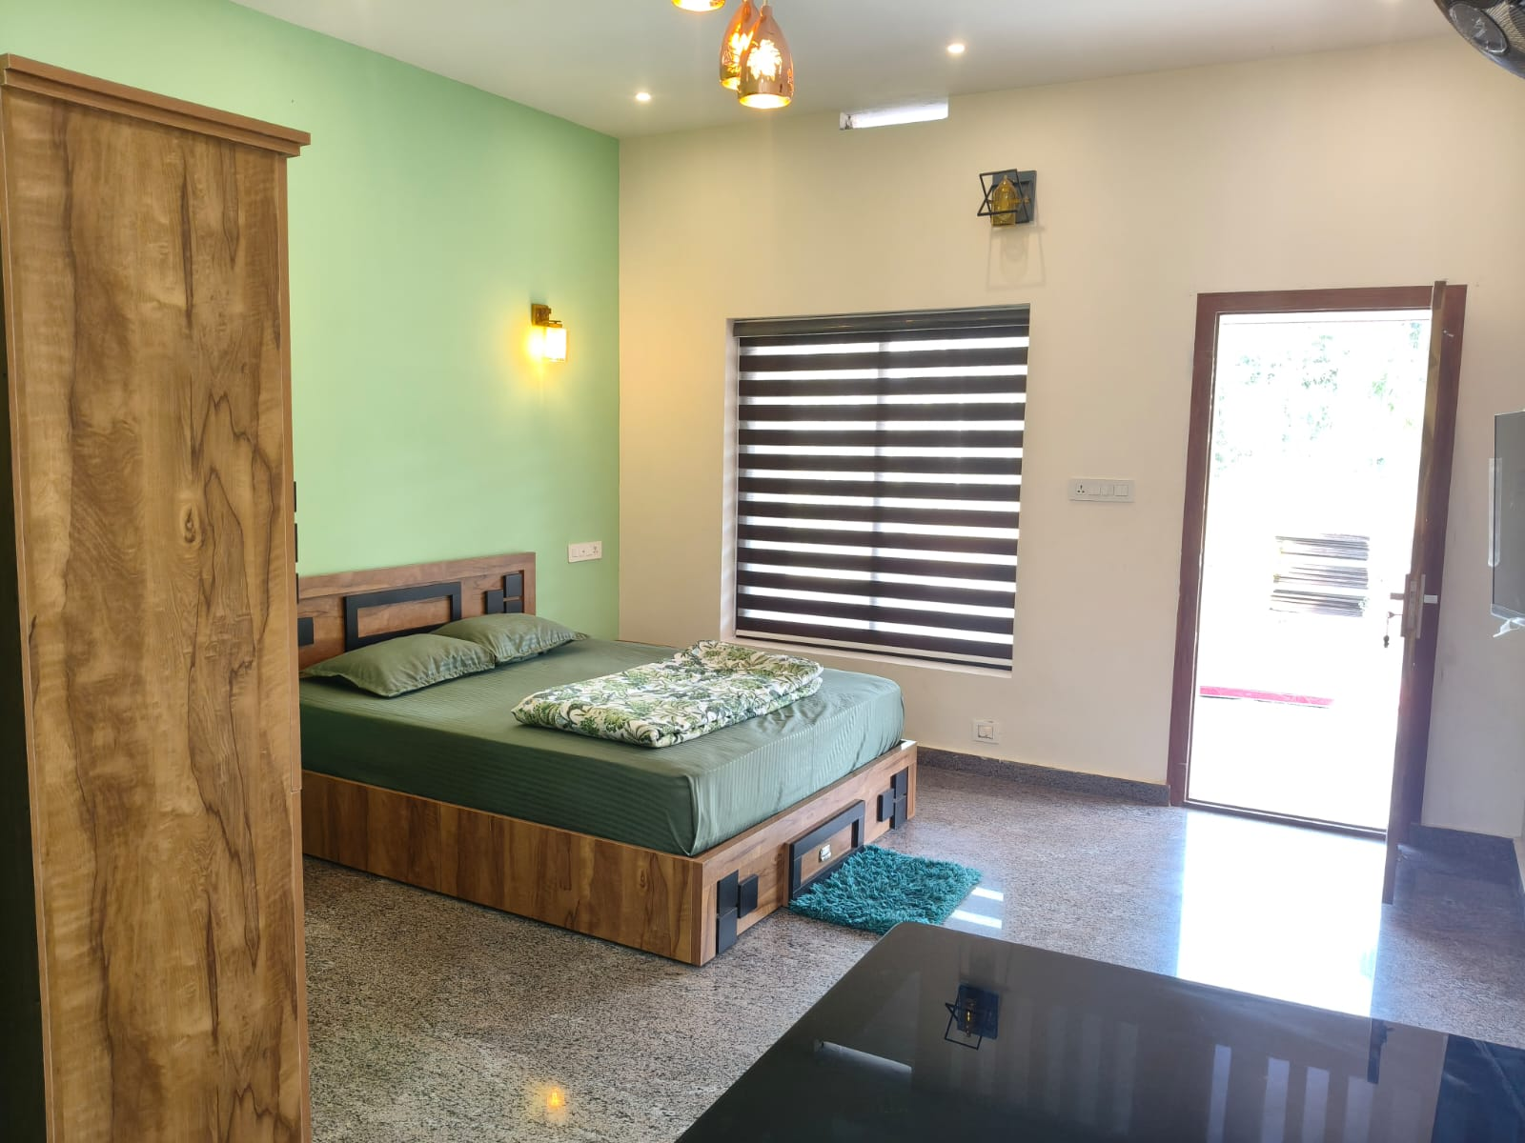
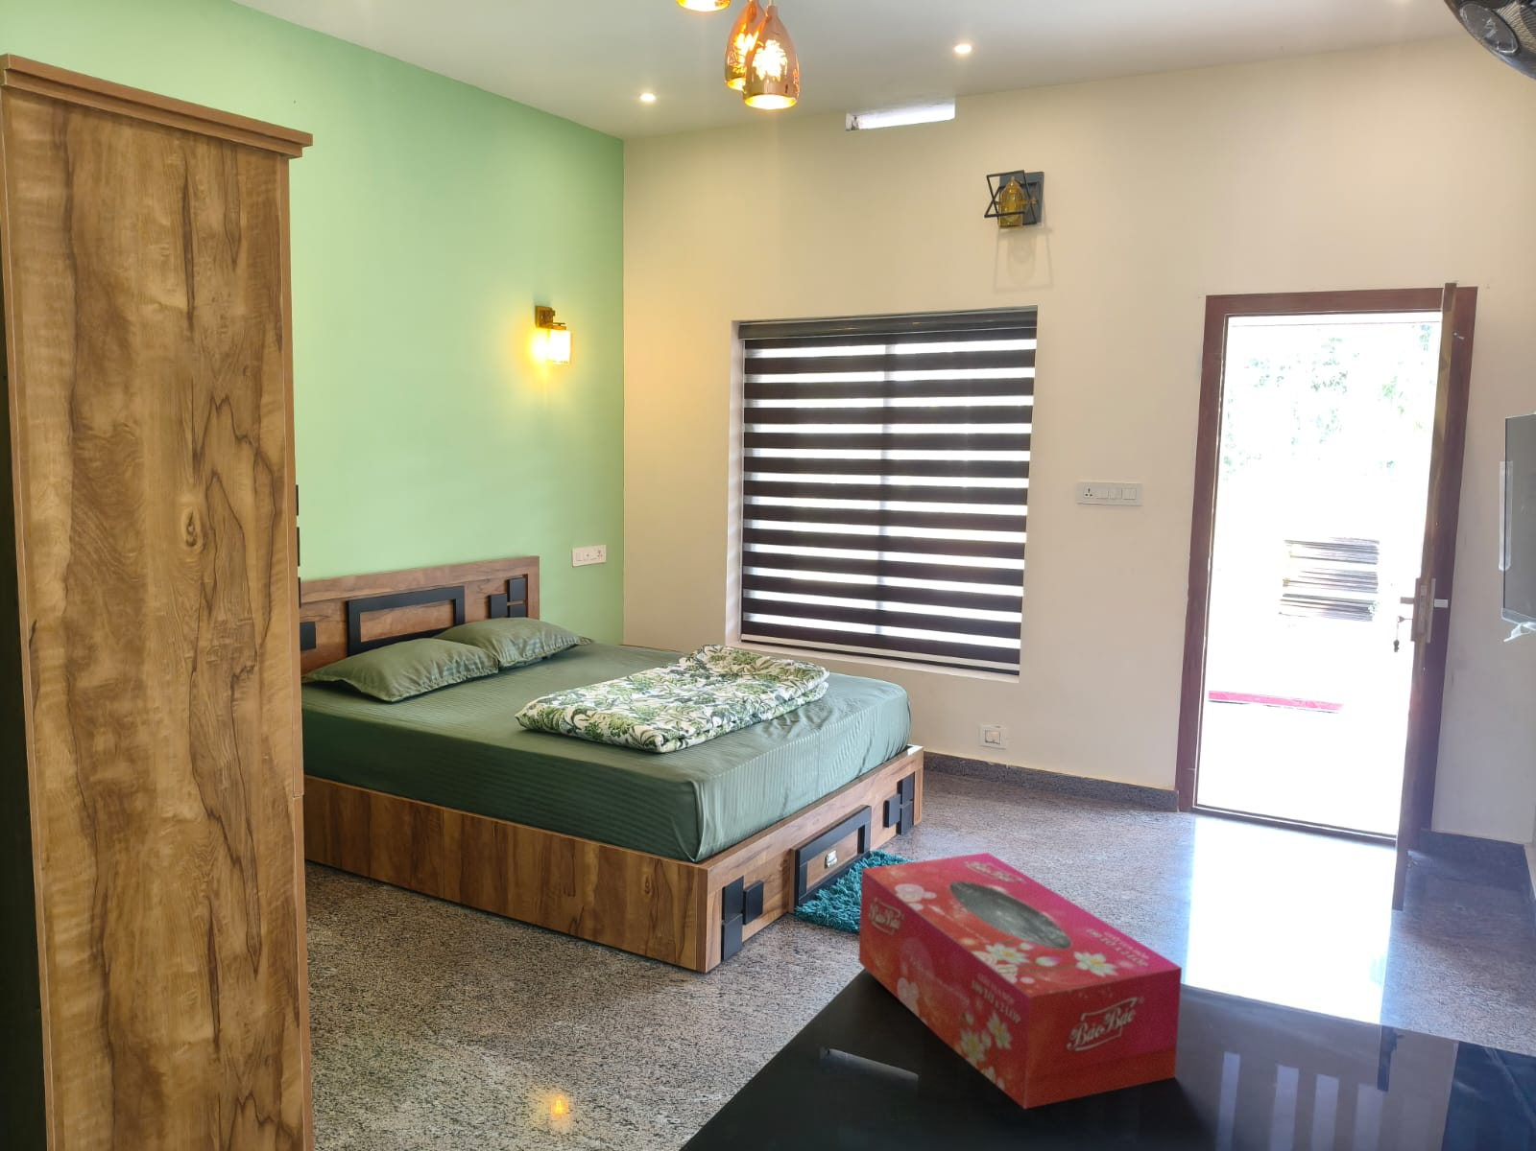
+ tissue box [859,851,1183,1110]
